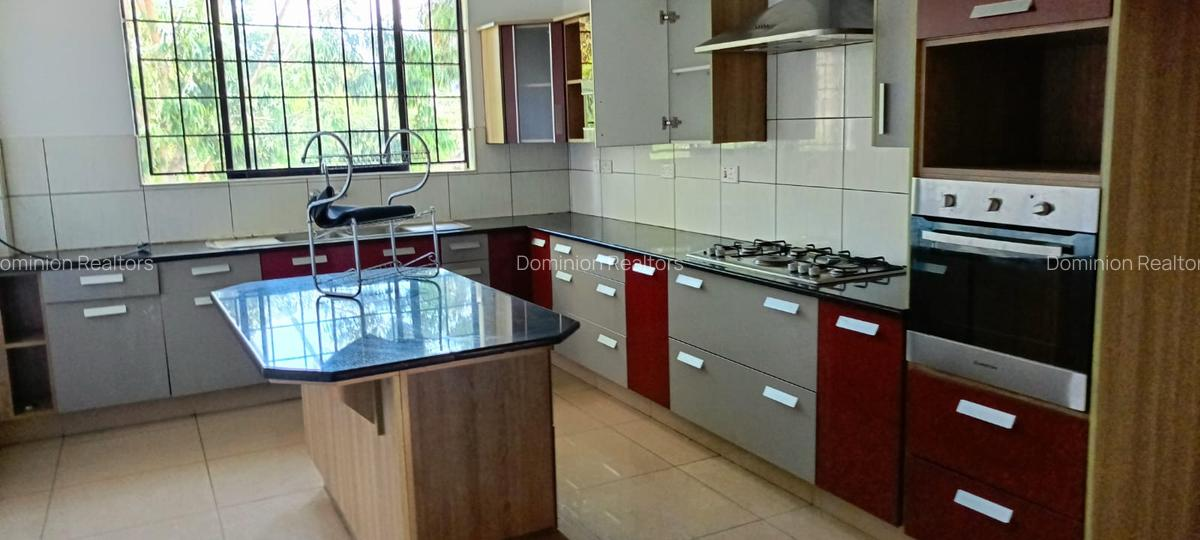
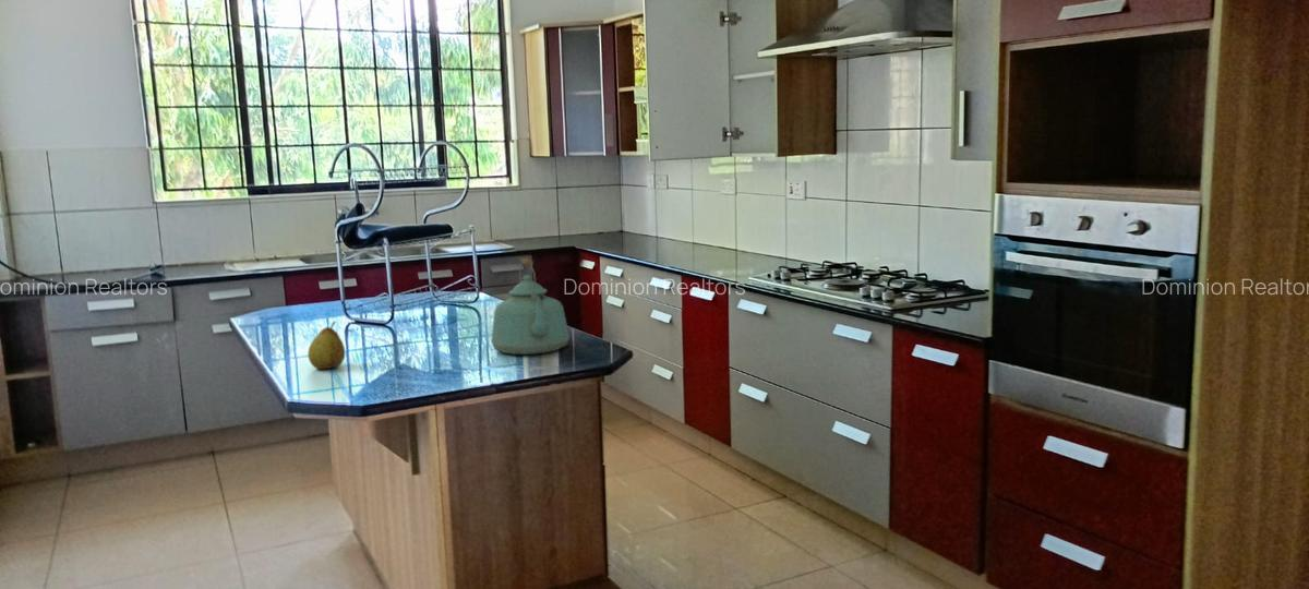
+ fruit [307,321,346,370]
+ kettle [490,256,571,356]
